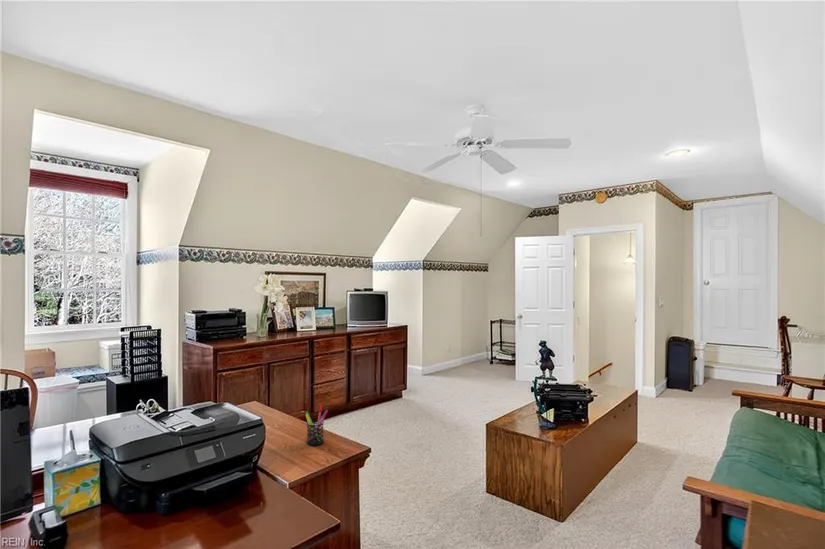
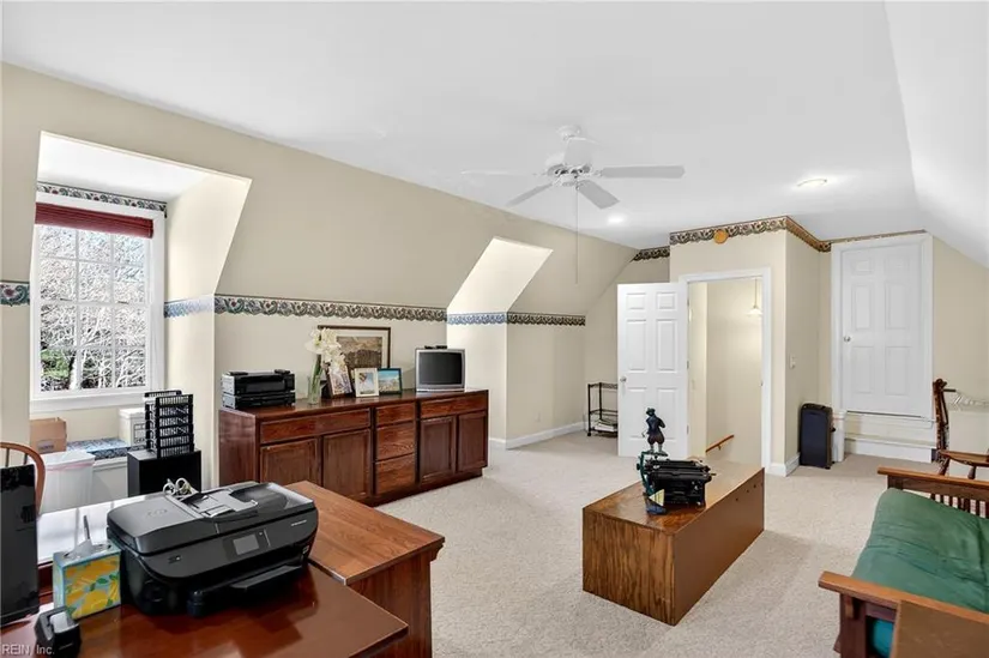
- pen holder [305,405,329,446]
